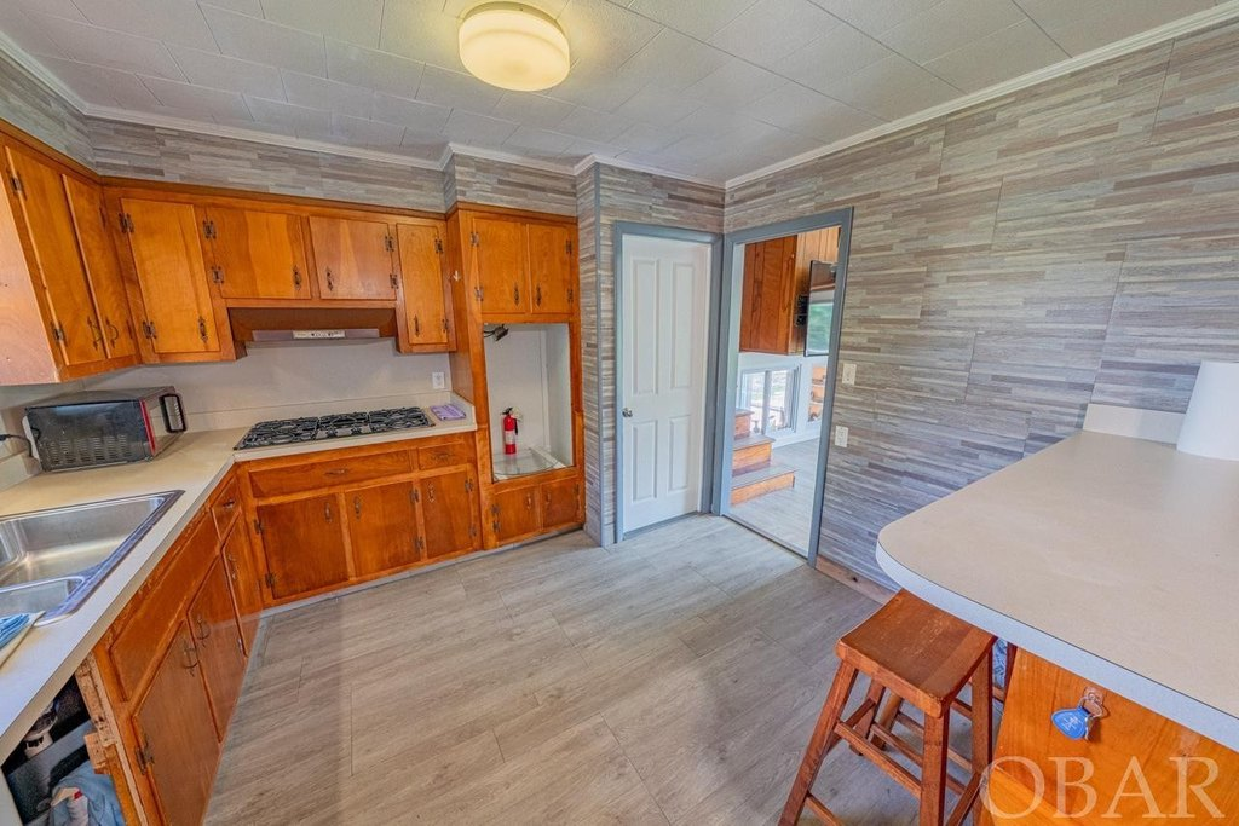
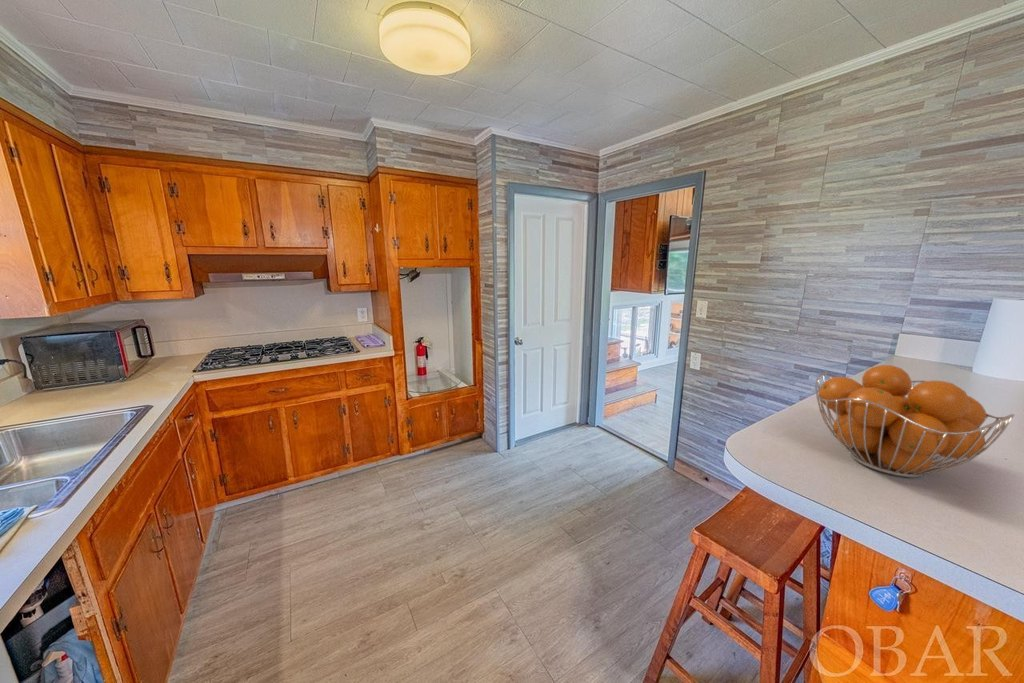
+ fruit basket [814,364,1016,479]
